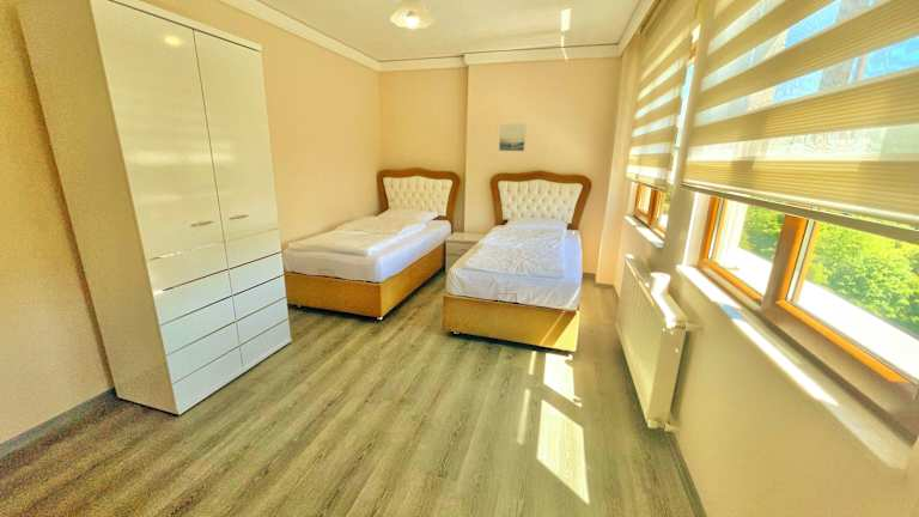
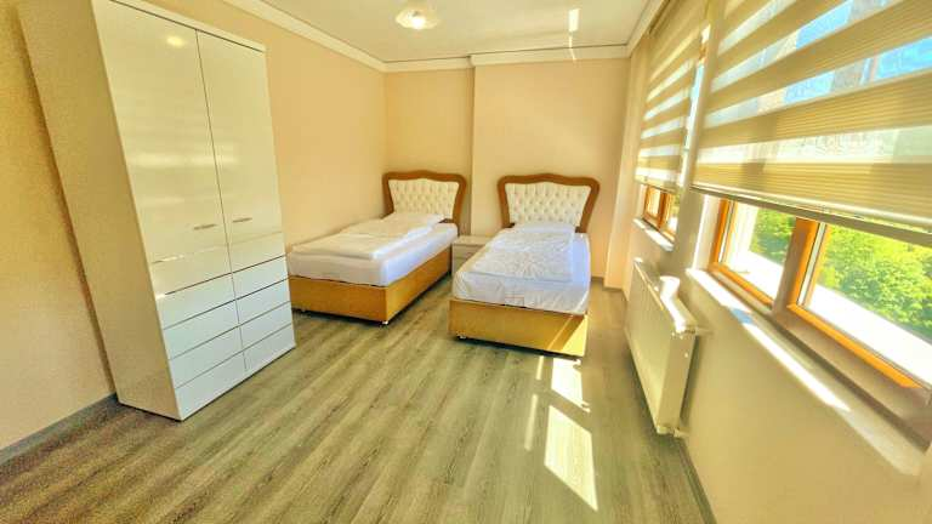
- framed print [498,123,528,152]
